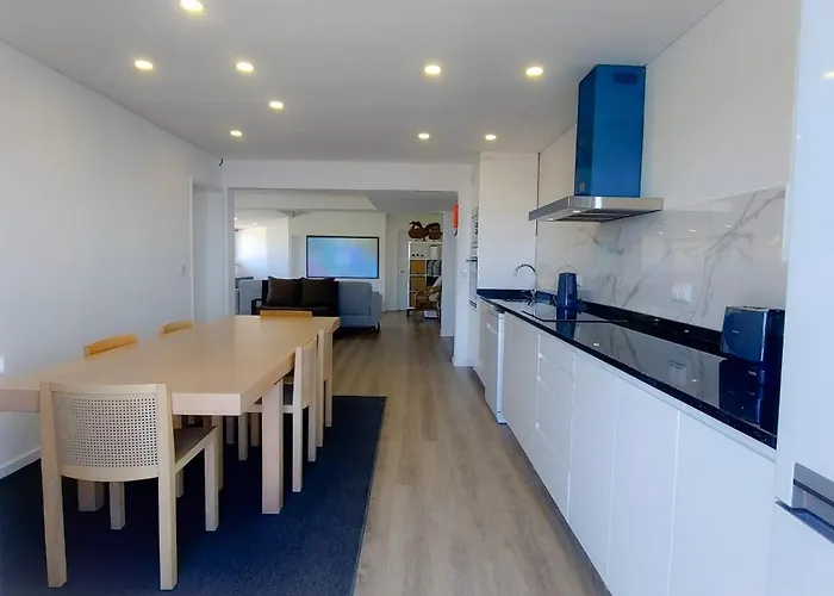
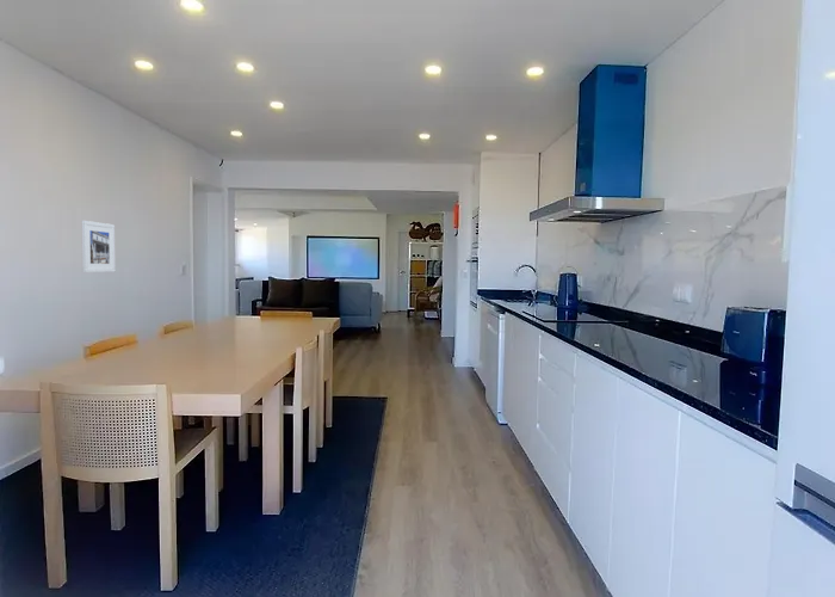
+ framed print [80,220,116,273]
